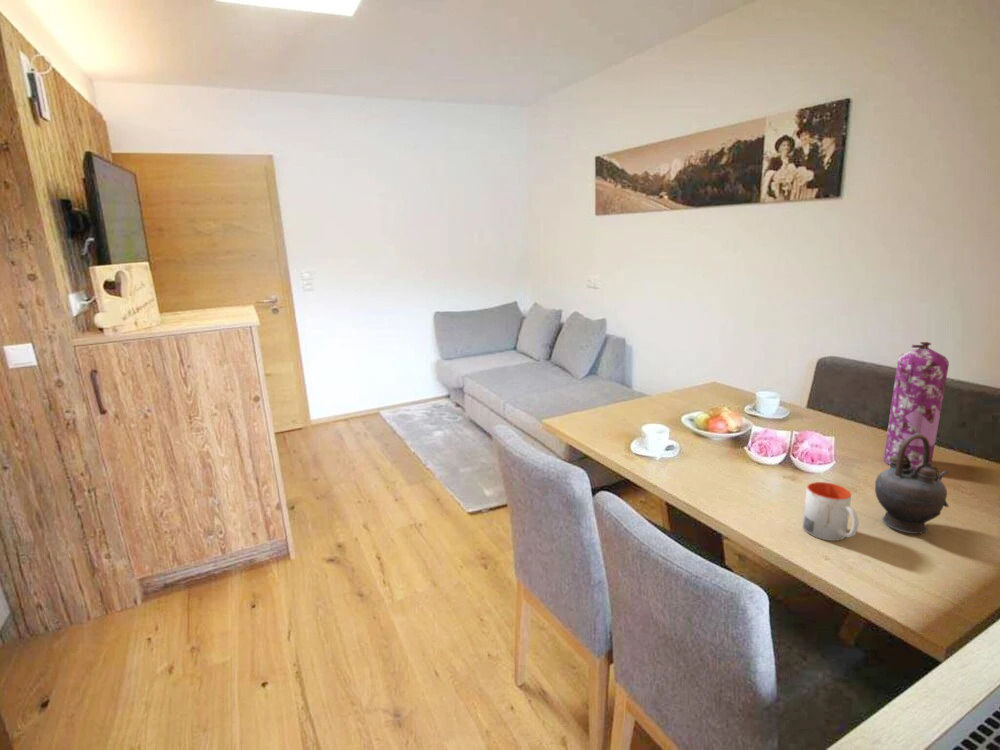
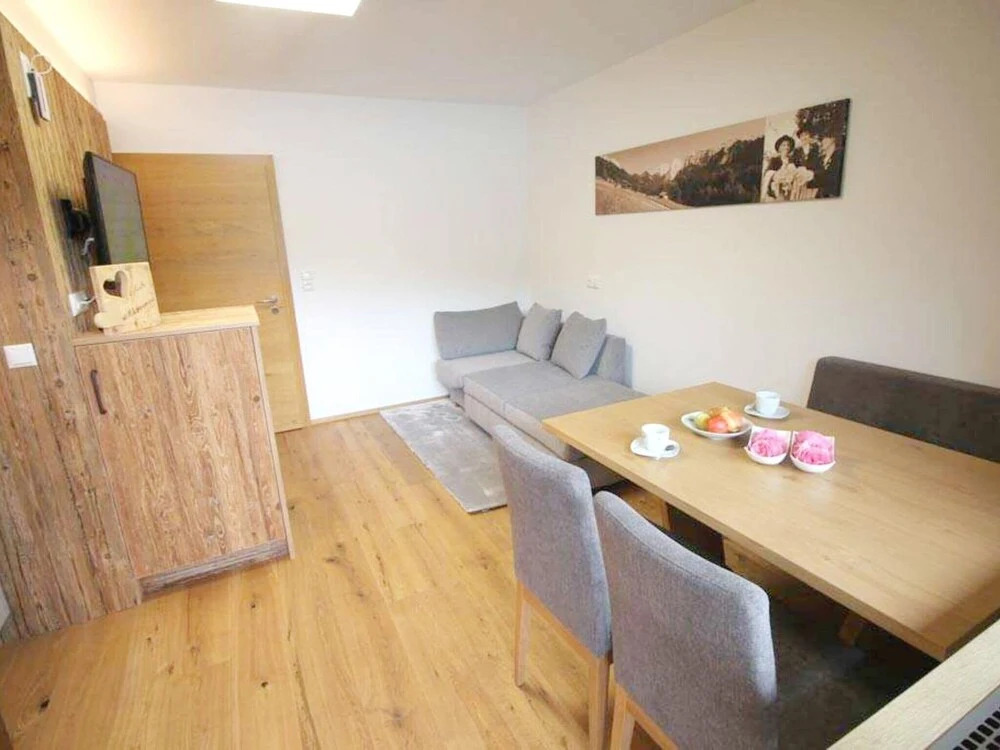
- gas cylinder [883,341,950,470]
- mug [802,481,860,542]
- teapot [874,434,950,535]
